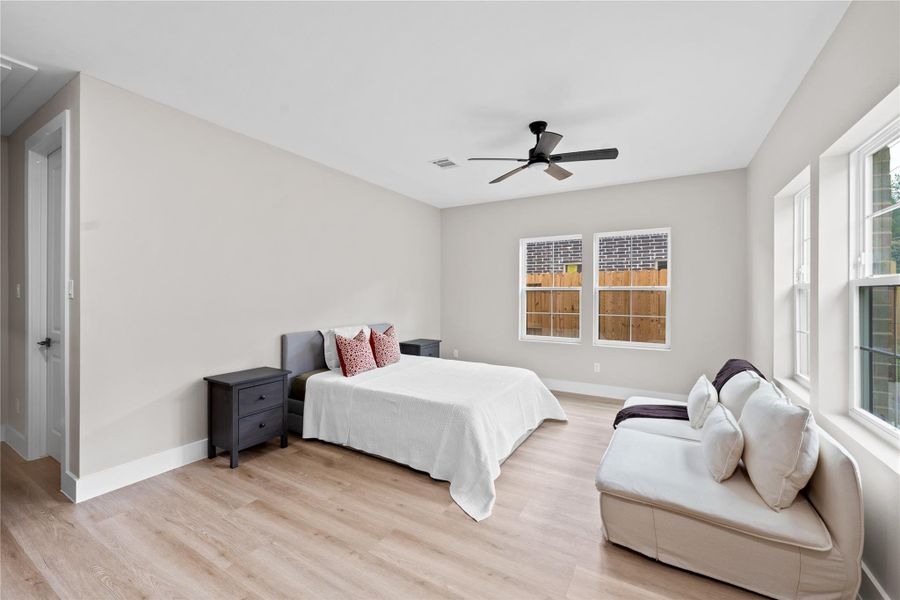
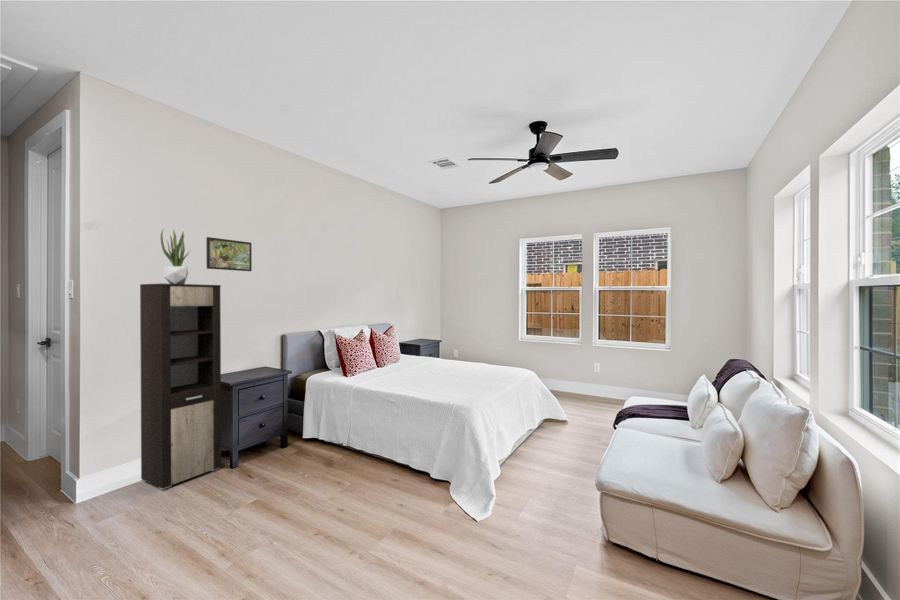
+ cabinet [139,282,222,491]
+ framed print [205,236,253,272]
+ potted plant [160,229,191,284]
